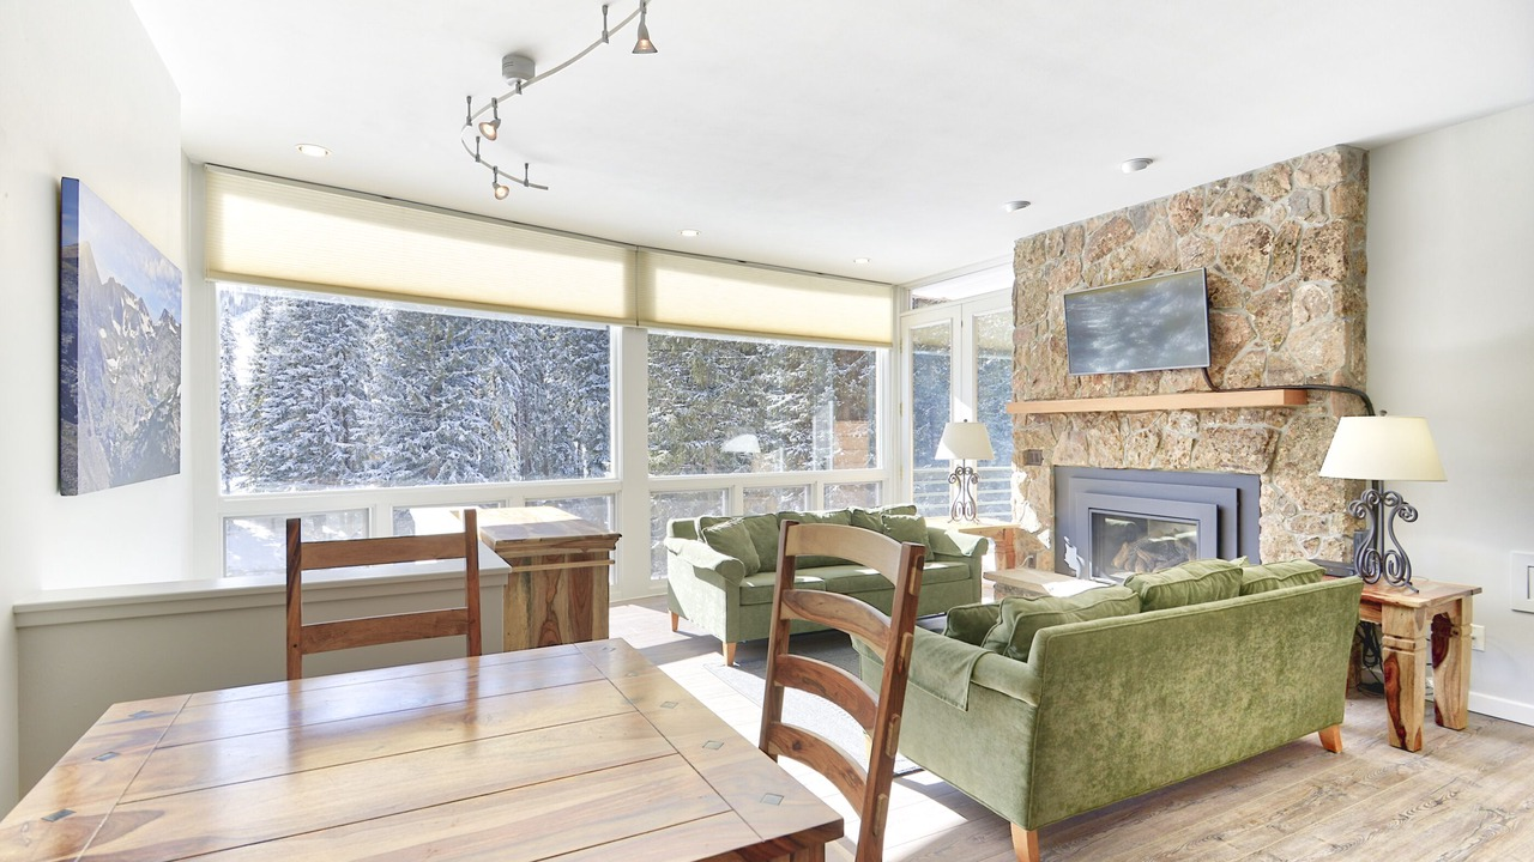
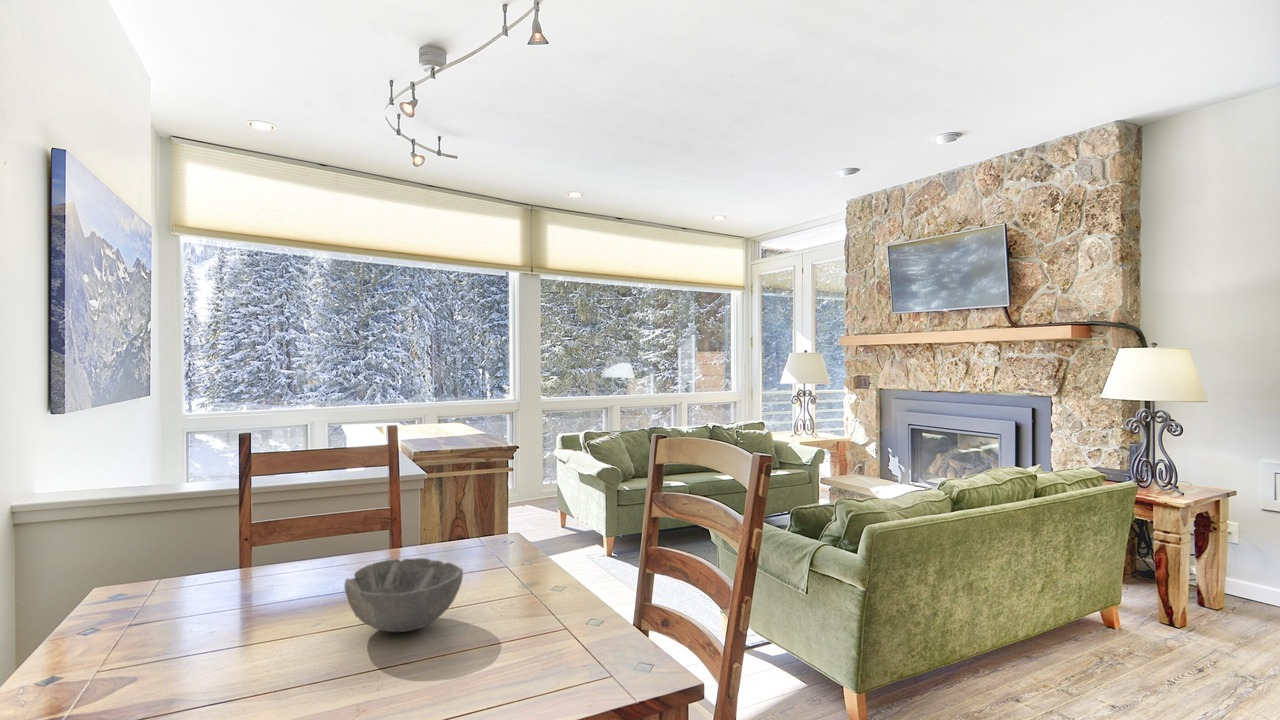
+ bowl [343,557,464,633]
